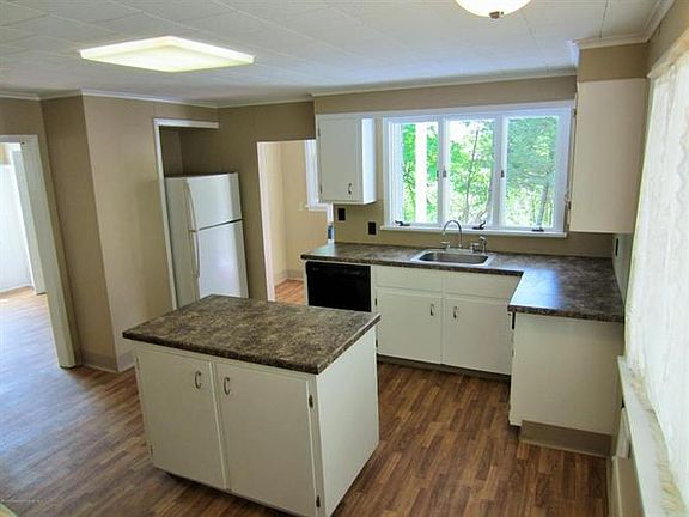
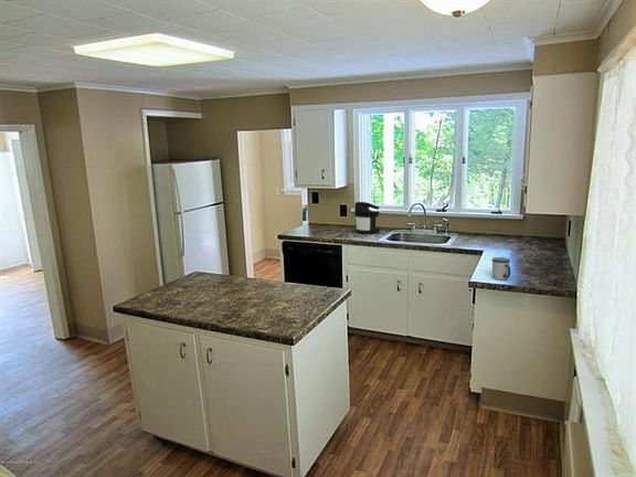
+ mug [491,256,511,280]
+ coffee maker [353,201,382,235]
